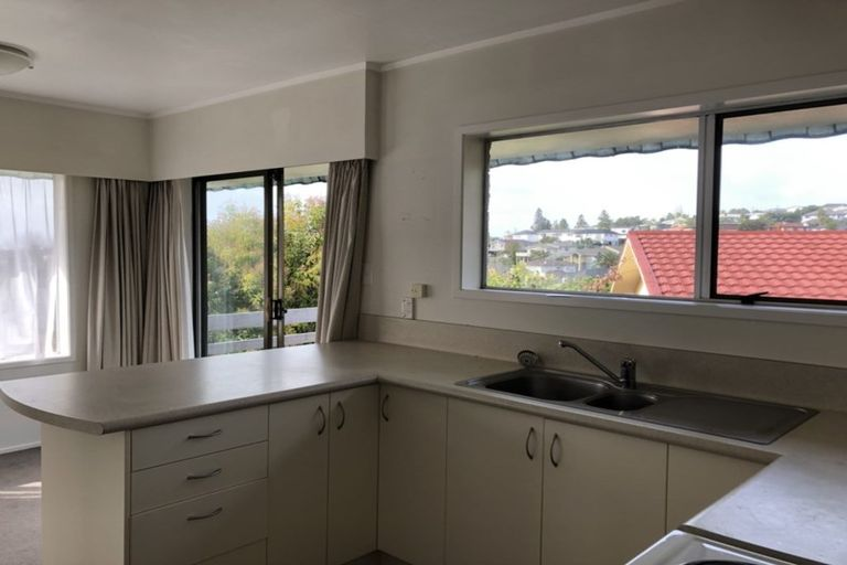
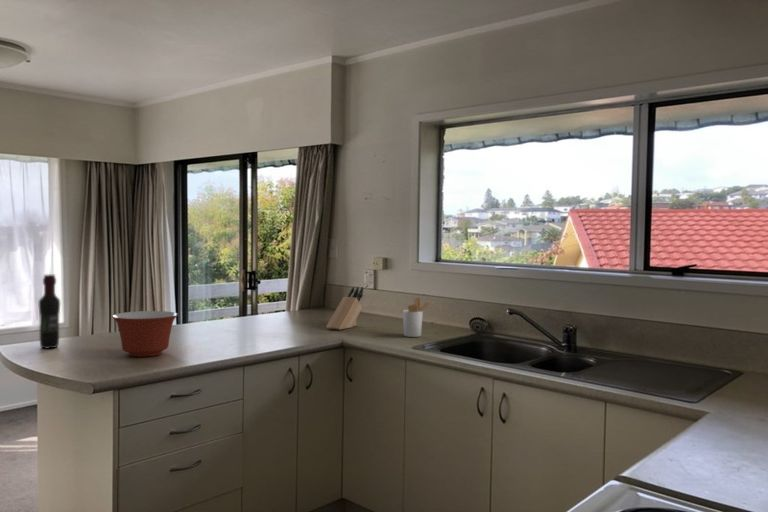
+ wine bottle [38,273,61,350]
+ mixing bowl [111,310,179,357]
+ knife block [325,286,364,331]
+ utensil holder [402,297,435,338]
